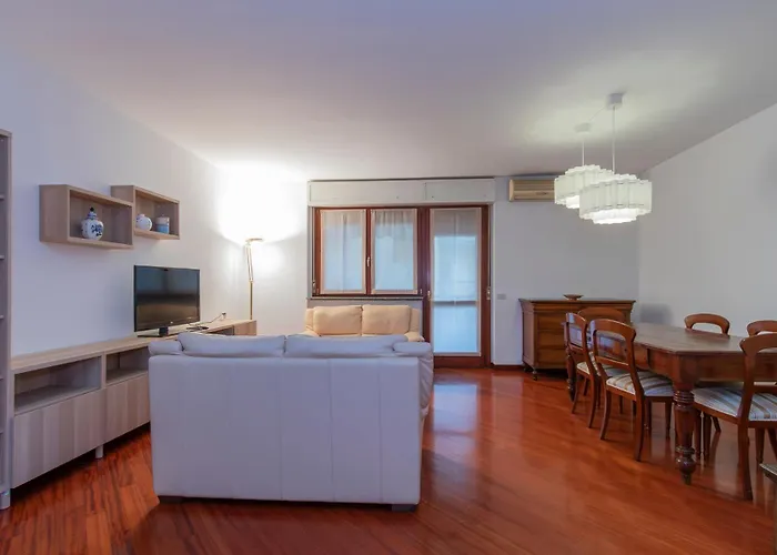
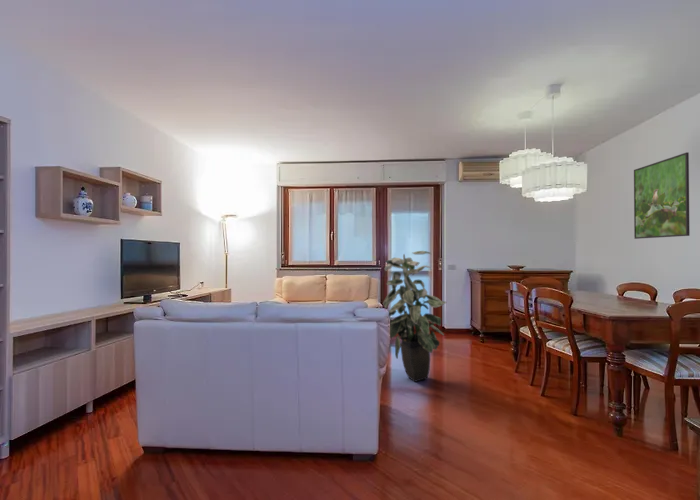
+ indoor plant [382,250,447,383]
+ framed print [633,151,691,240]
